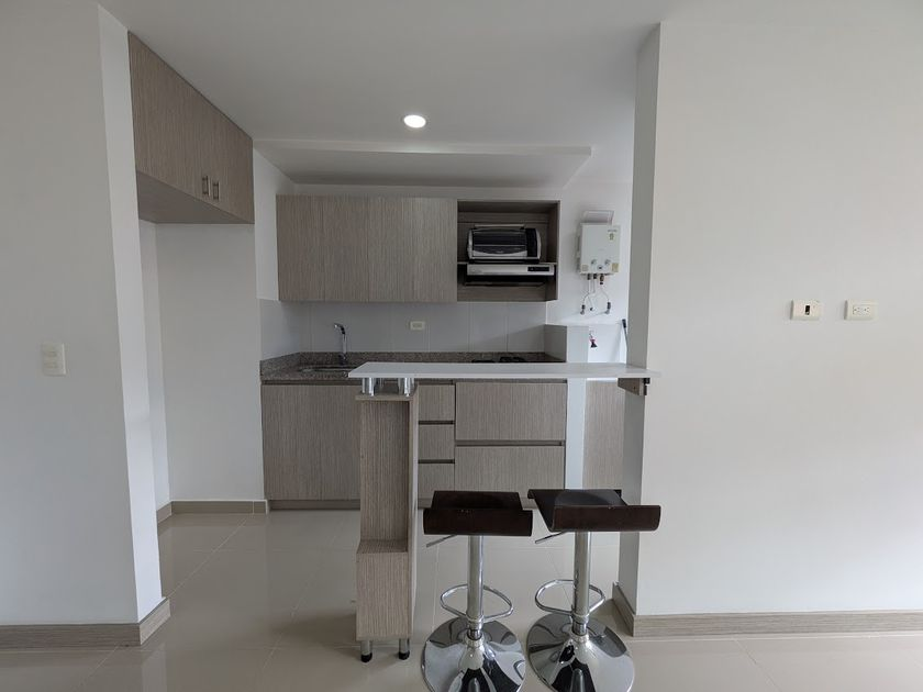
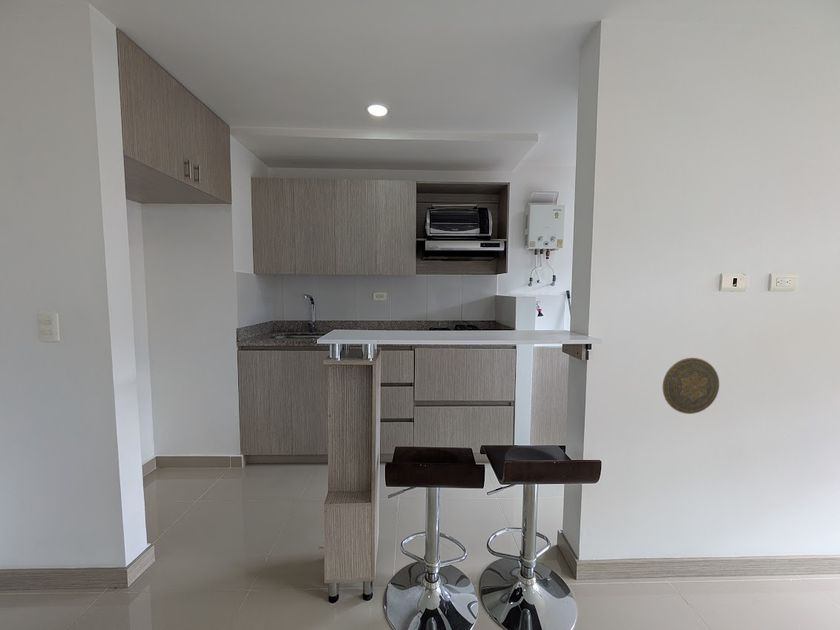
+ decorative plate [662,357,720,415]
